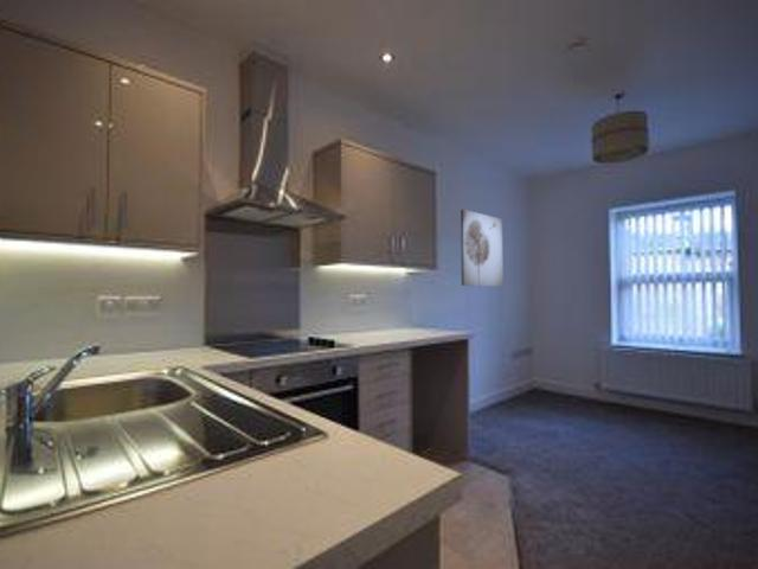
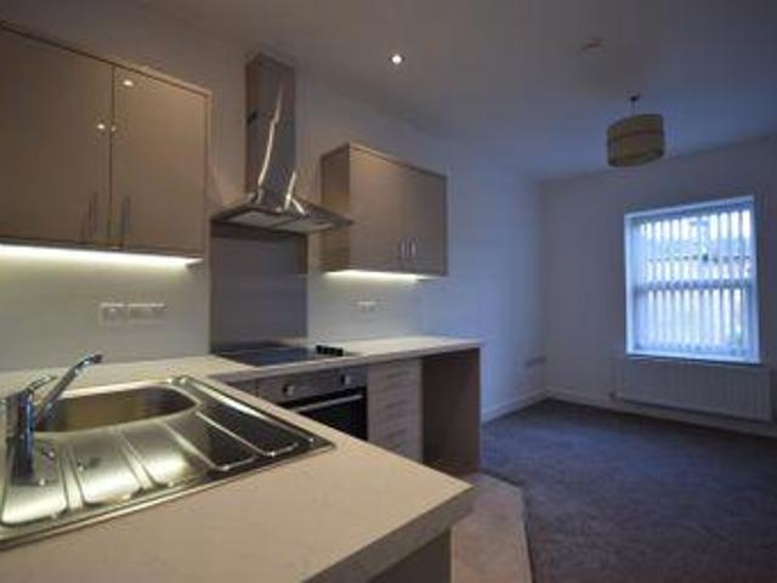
- wall art [460,209,505,288]
